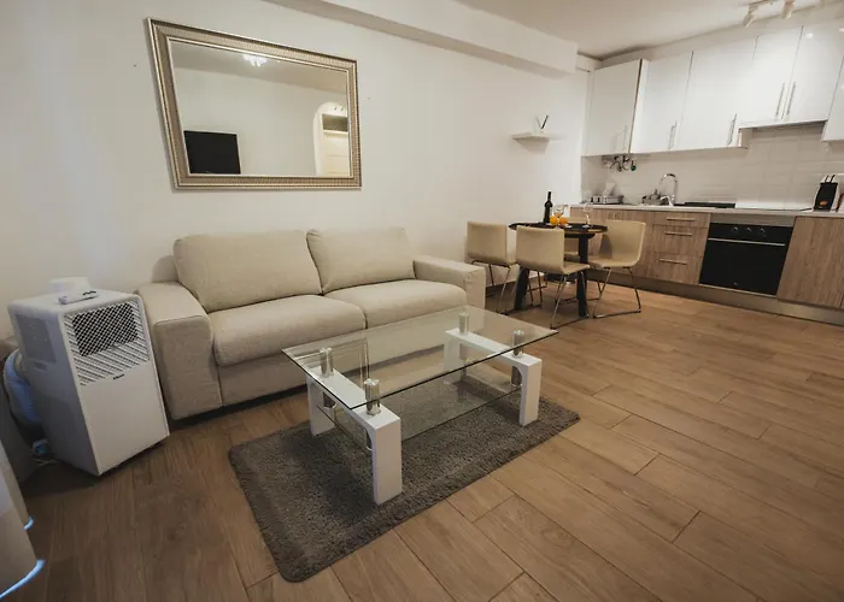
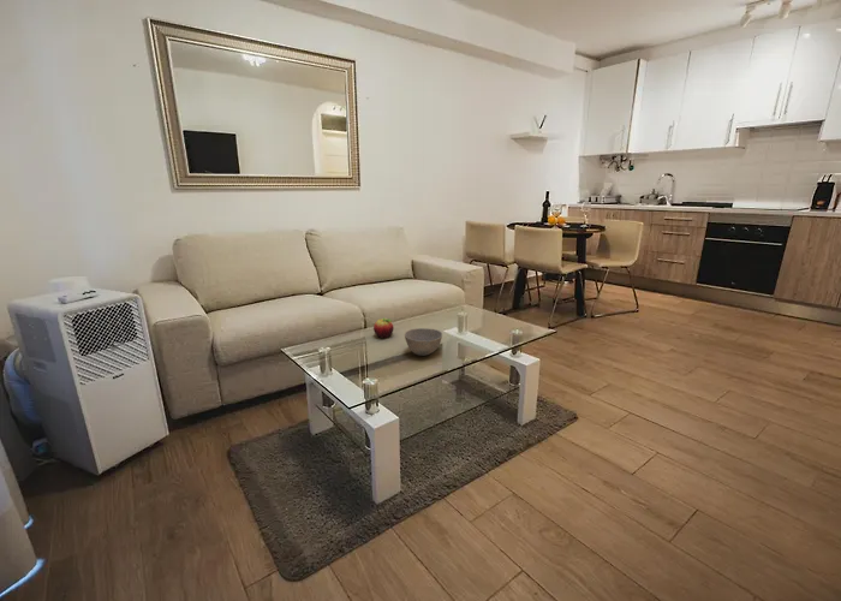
+ bowl [404,327,443,357]
+ fruit [372,317,394,339]
